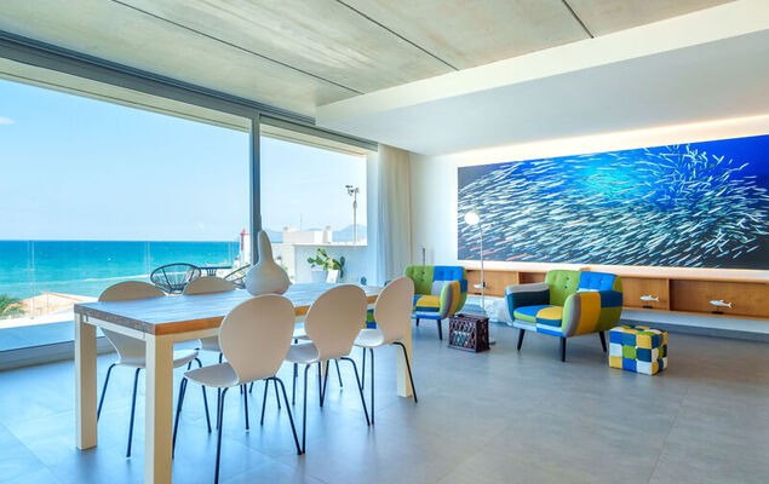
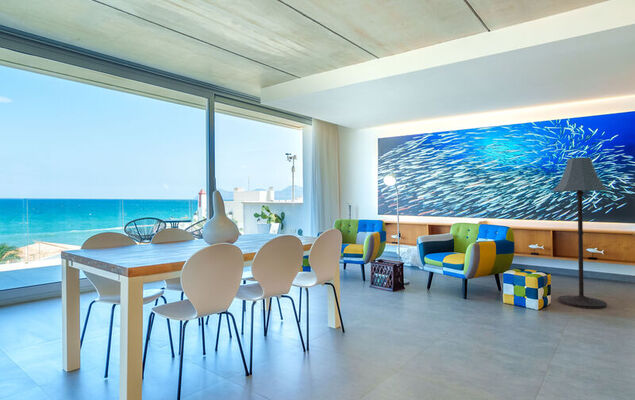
+ floor lamp [552,157,609,310]
